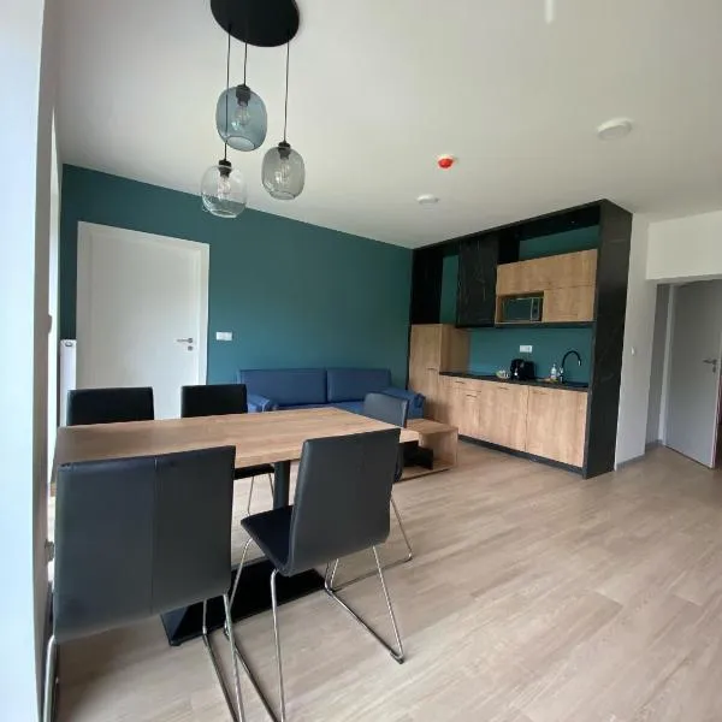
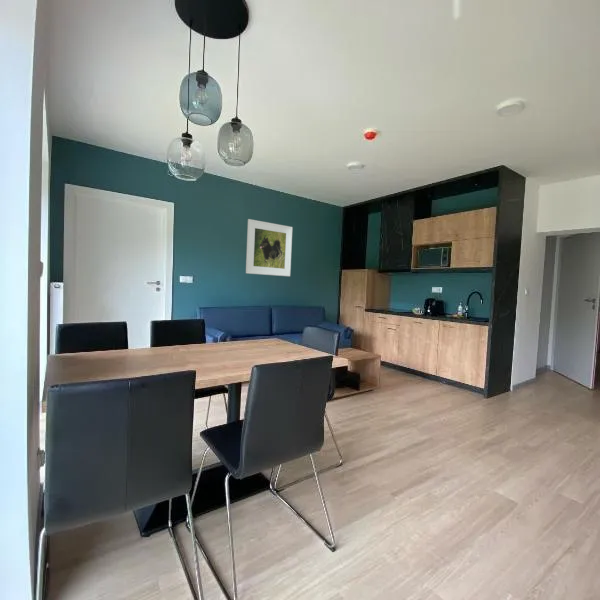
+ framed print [245,218,293,277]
